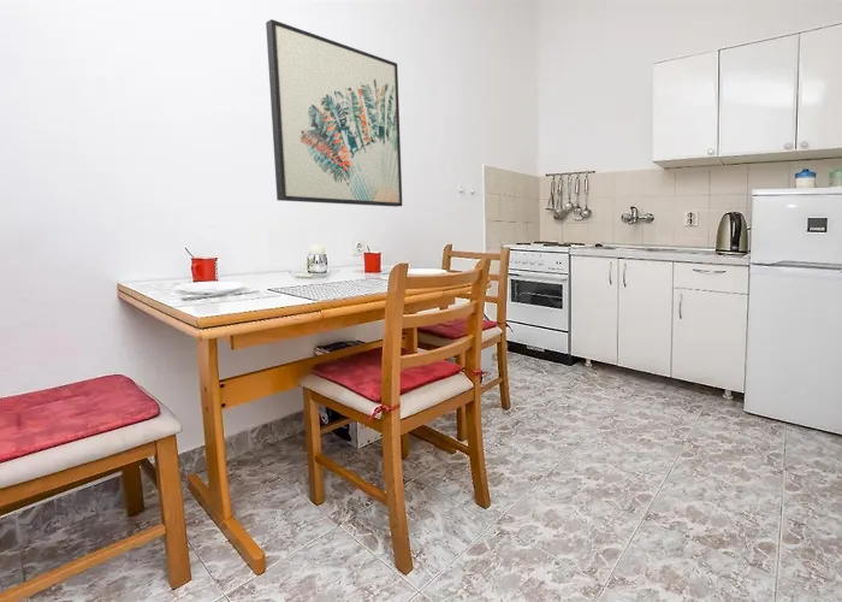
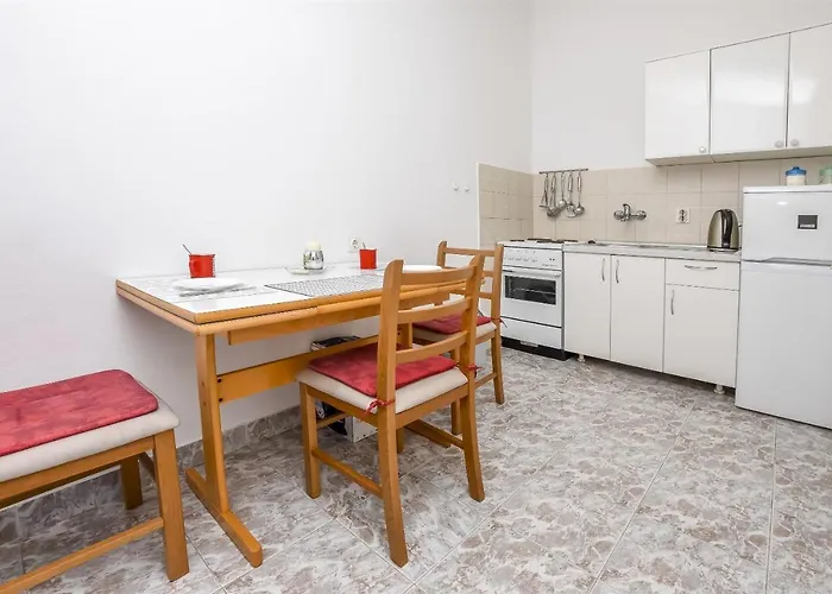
- wall art [265,18,403,208]
